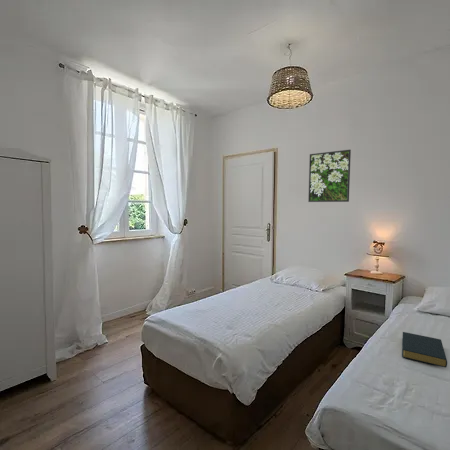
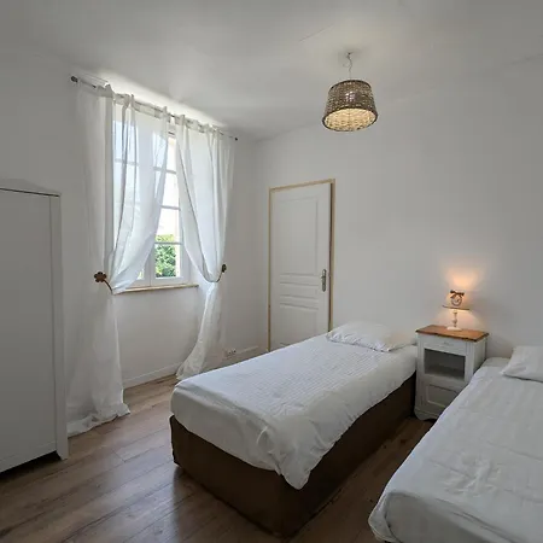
- hardback book [401,331,448,368]
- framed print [307,149,352,203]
